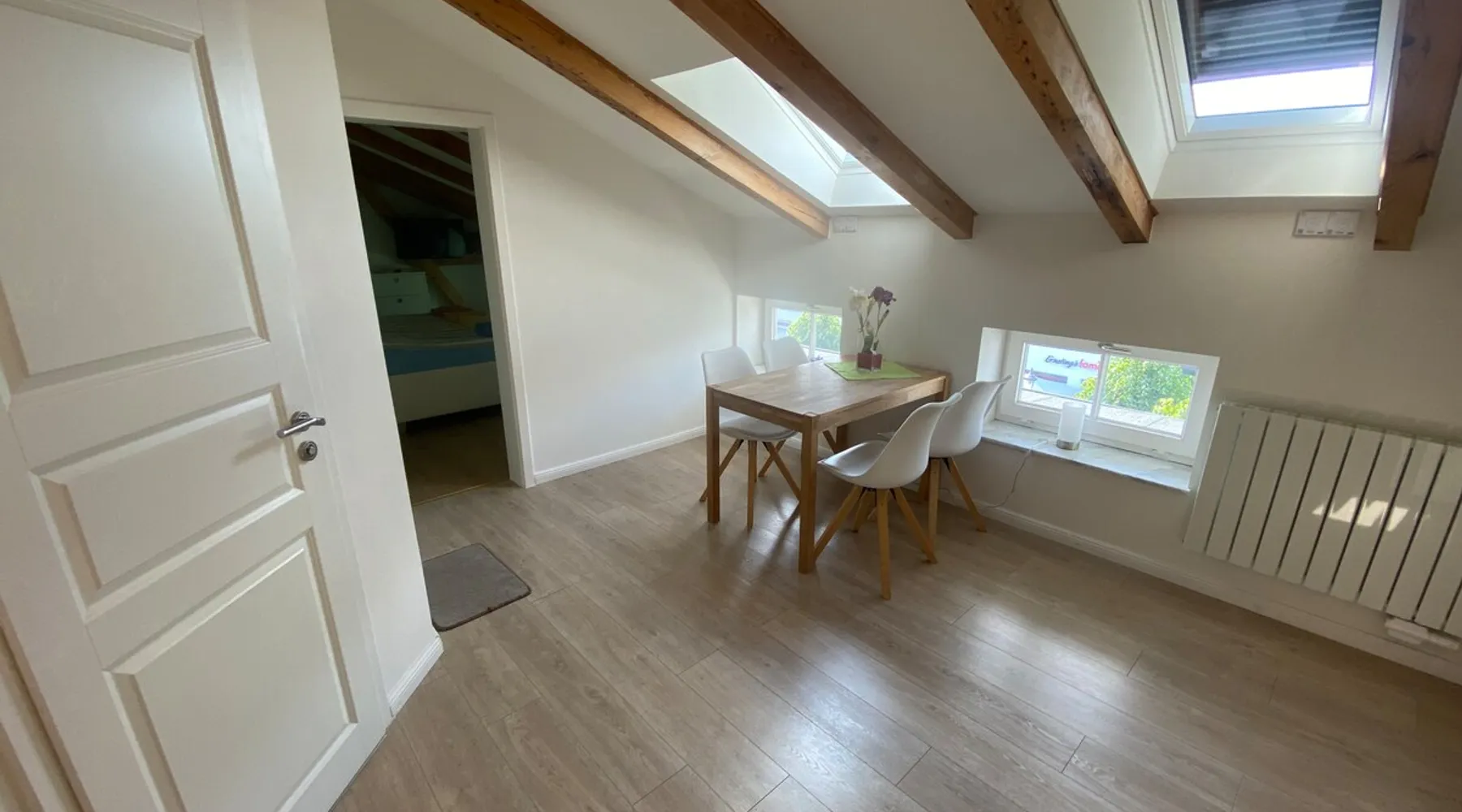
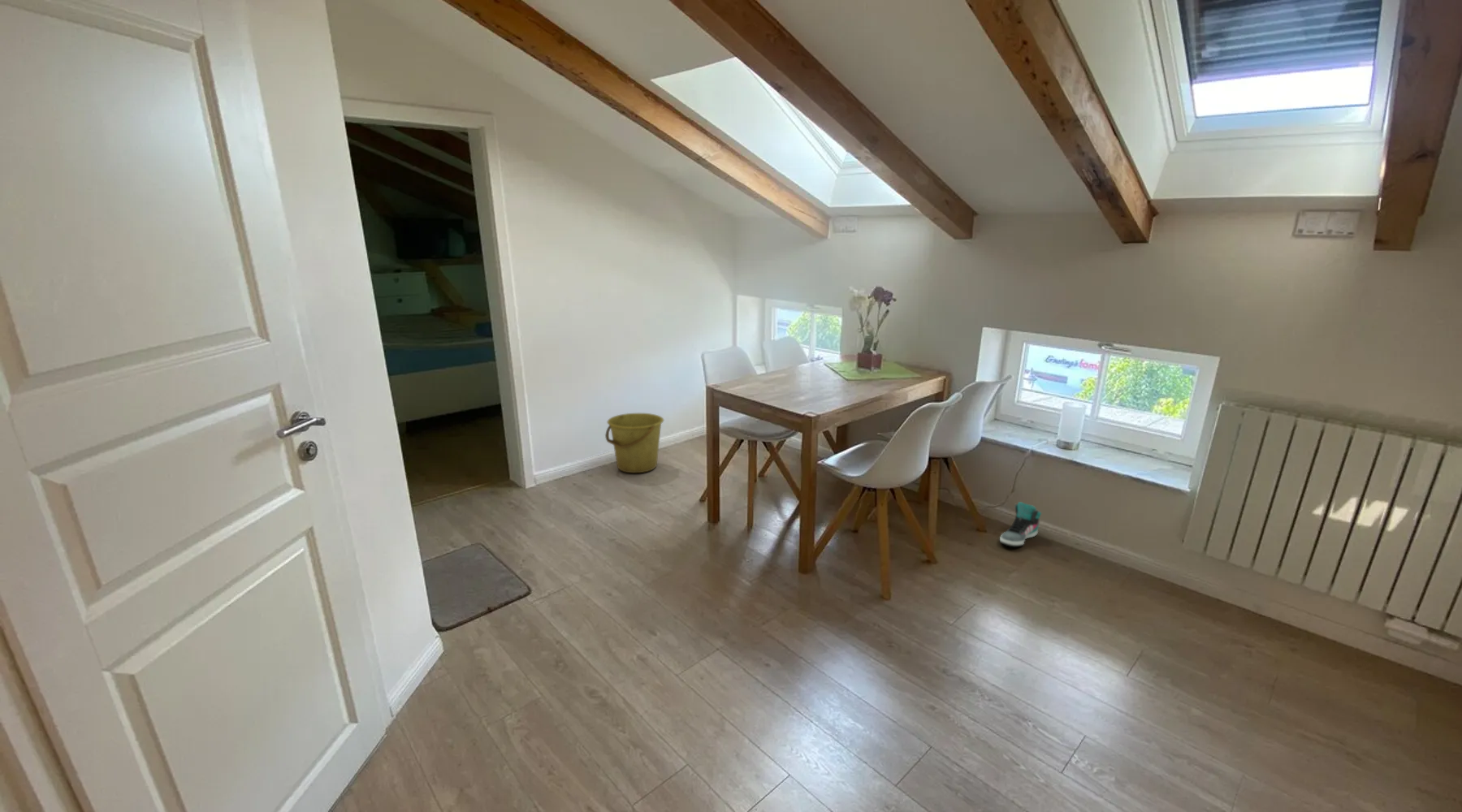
+ bucket [604,412,664,473]
+ sneaker [999,501,1042,547]
